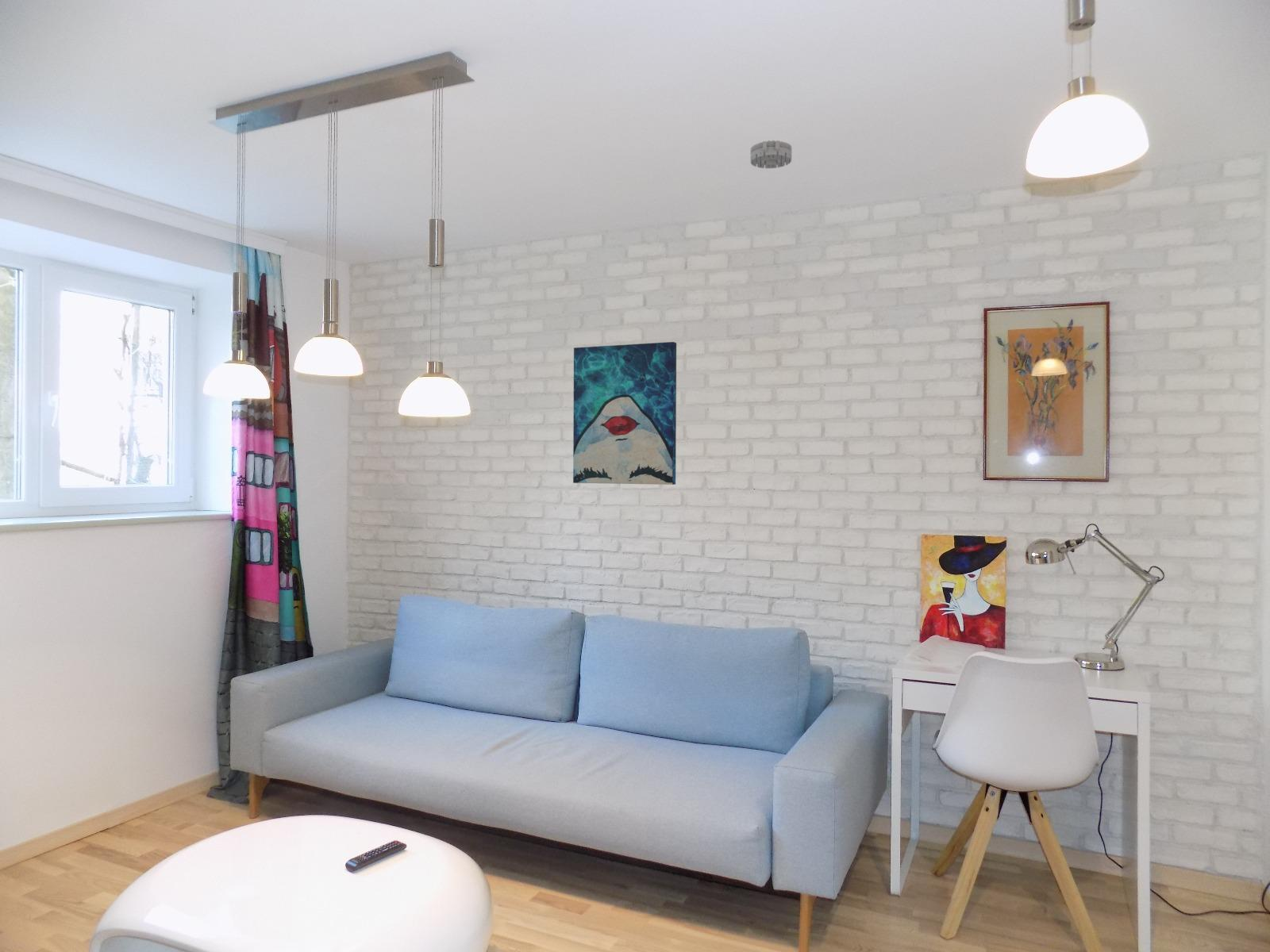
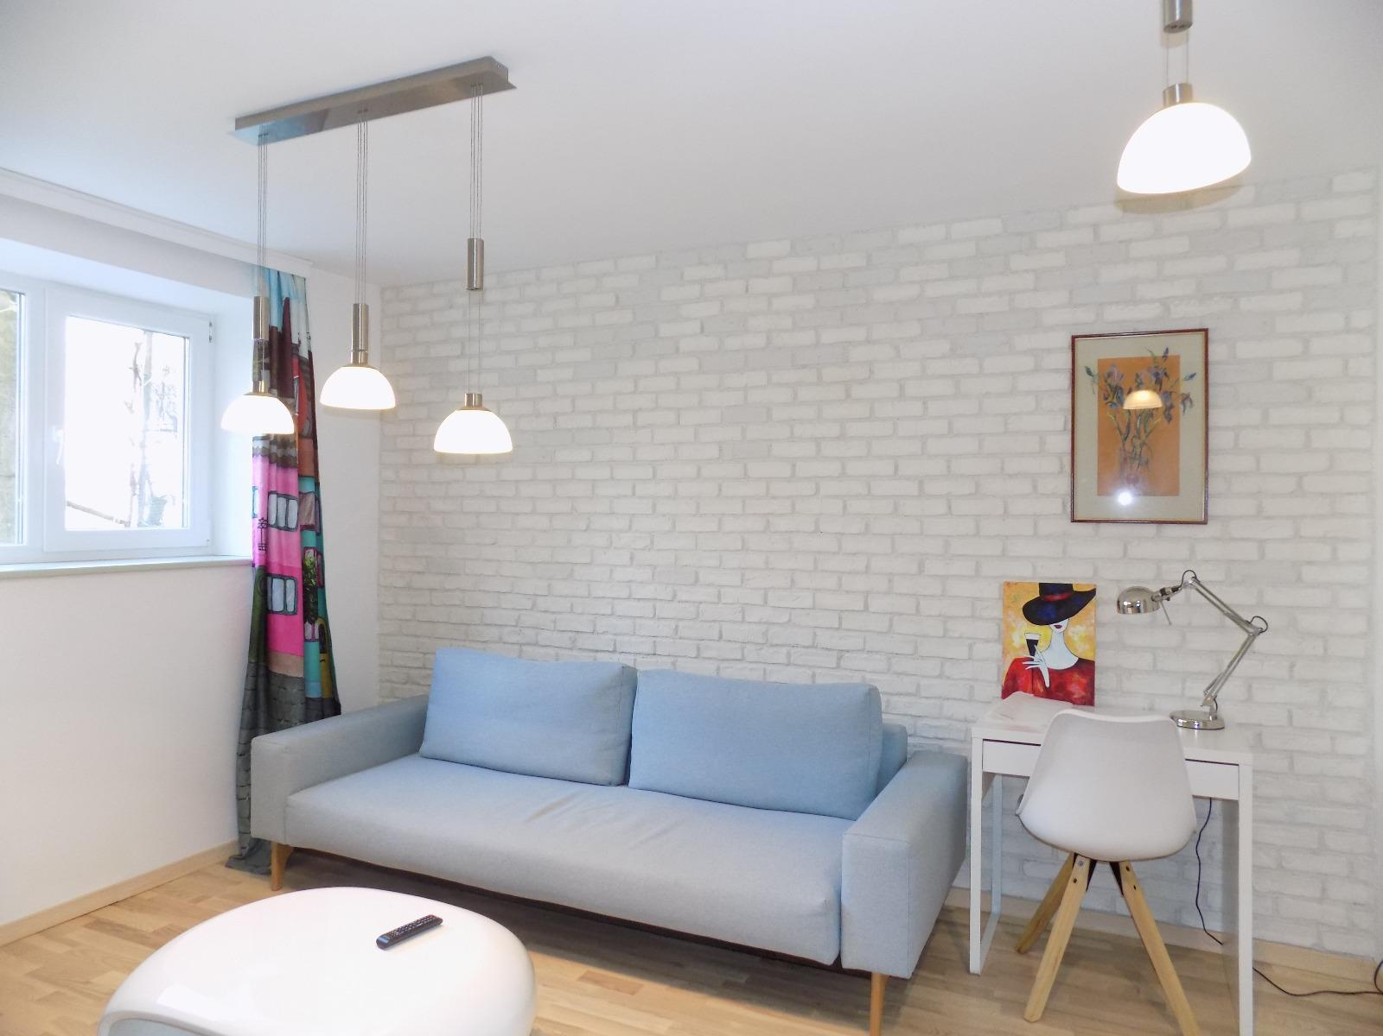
- smoke detector [750,140,792,169]
- wall art [572,341,677,486]
